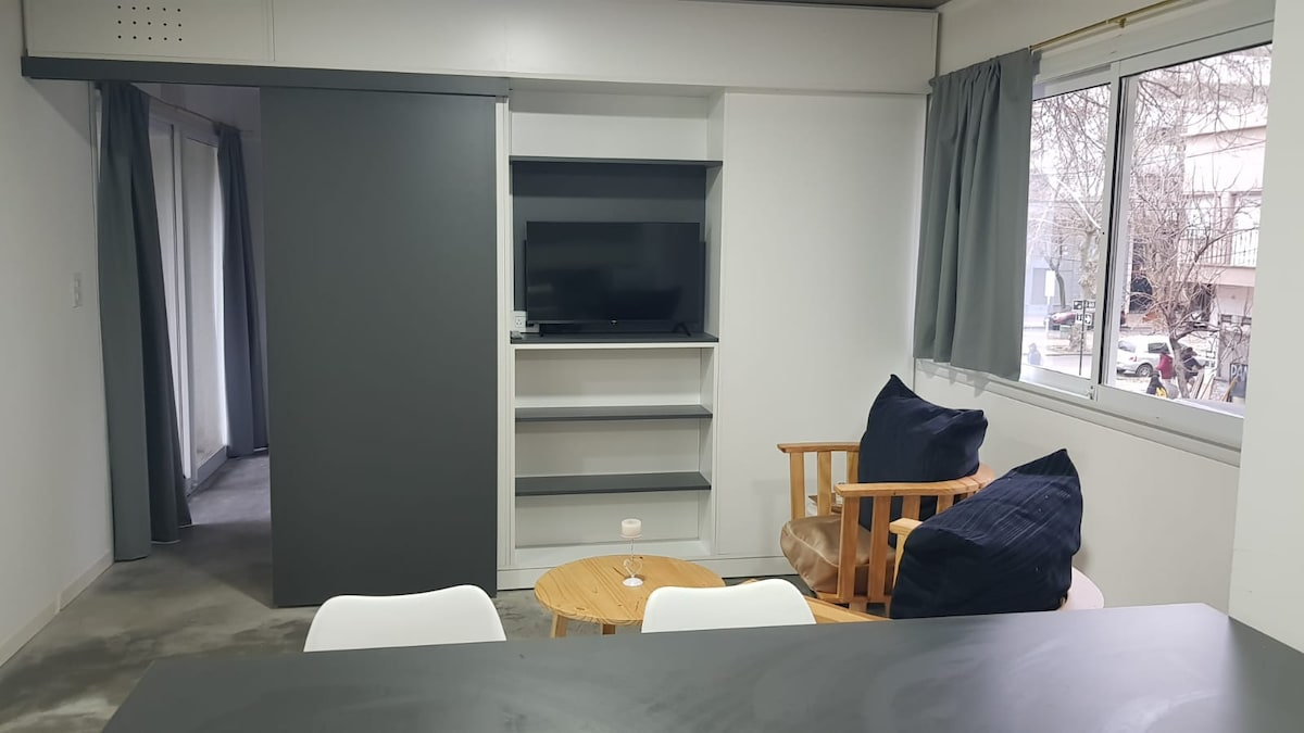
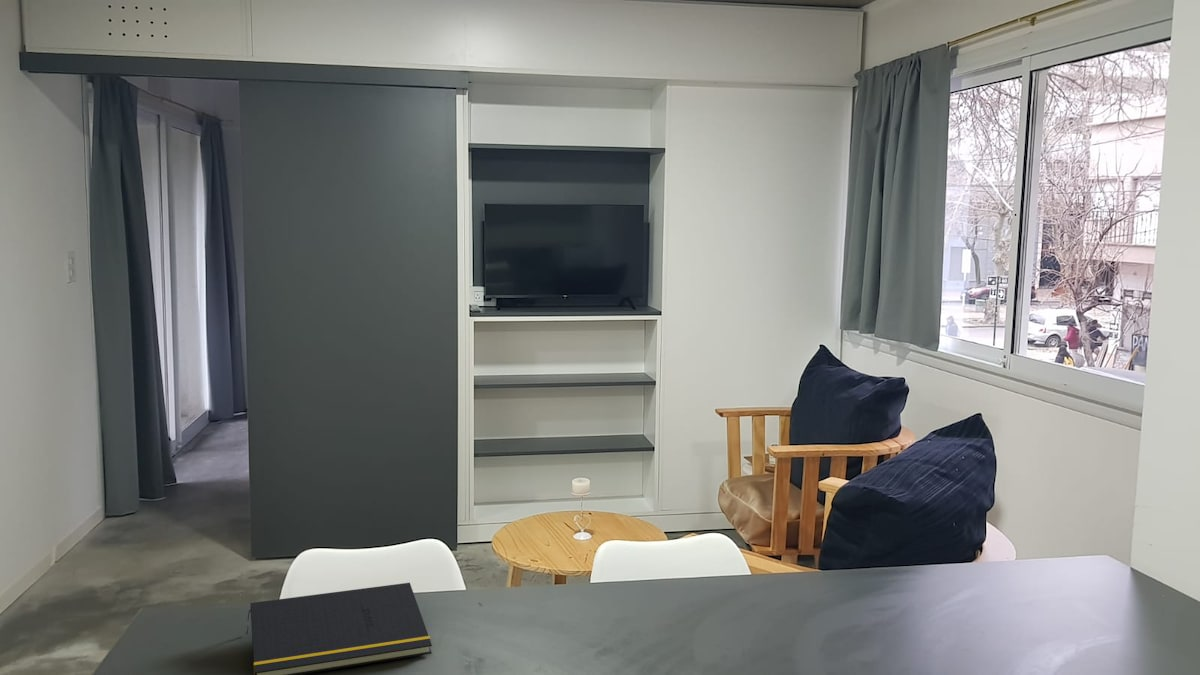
+ notepad [245,582,433,675]
